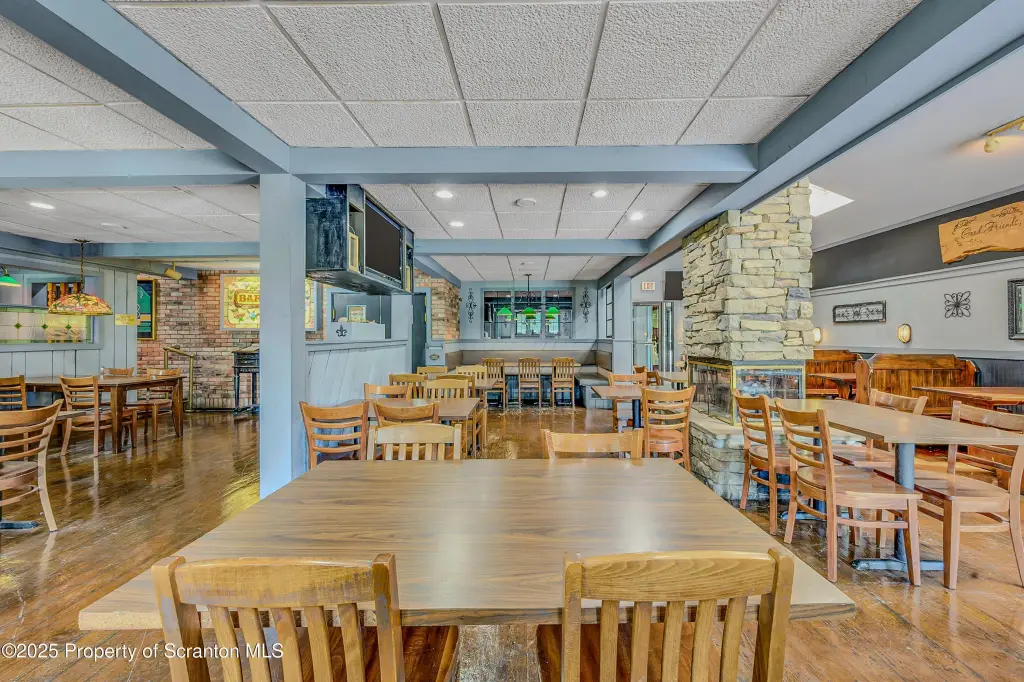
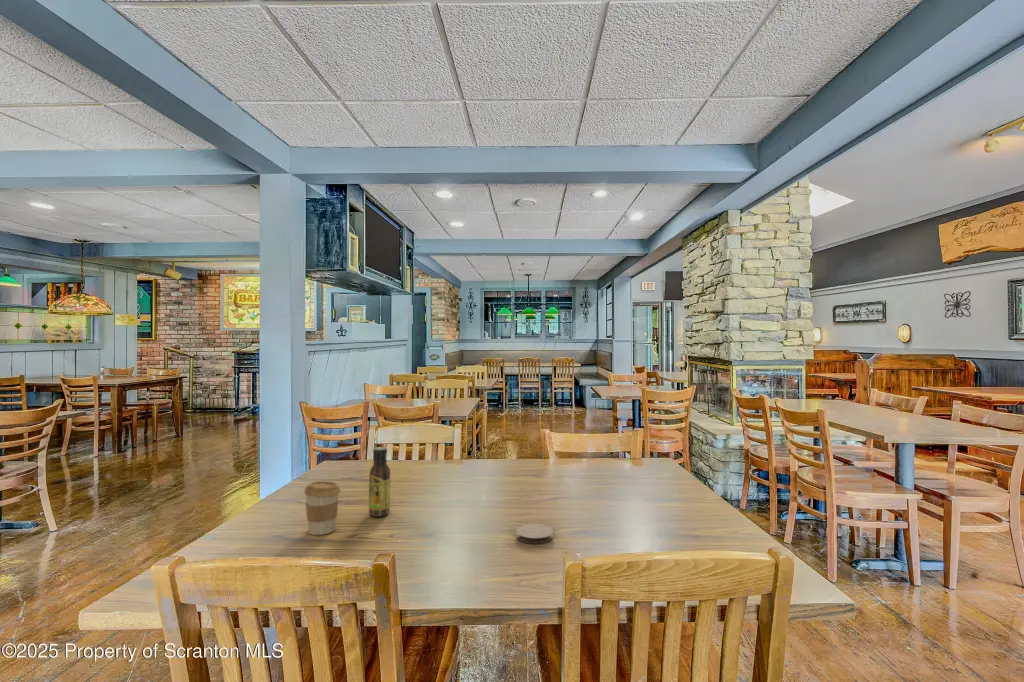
+ coaster [515,523,554,544]
+ coffee cup [303,480,341,536]
+ sauce bottle [368,446,391,518]
